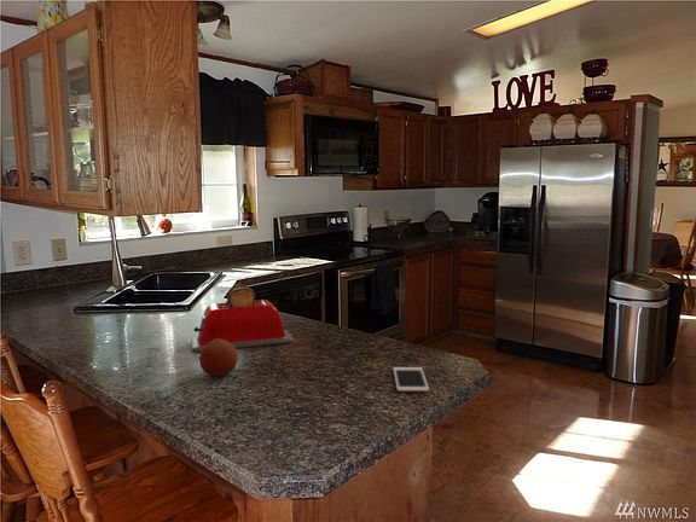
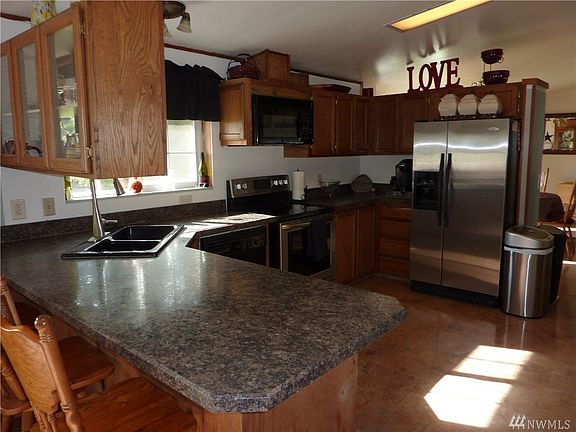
- cell phone [393,366,430,393]
- fruit [198,338,239,377]
- toaster [190,283,295,353]
